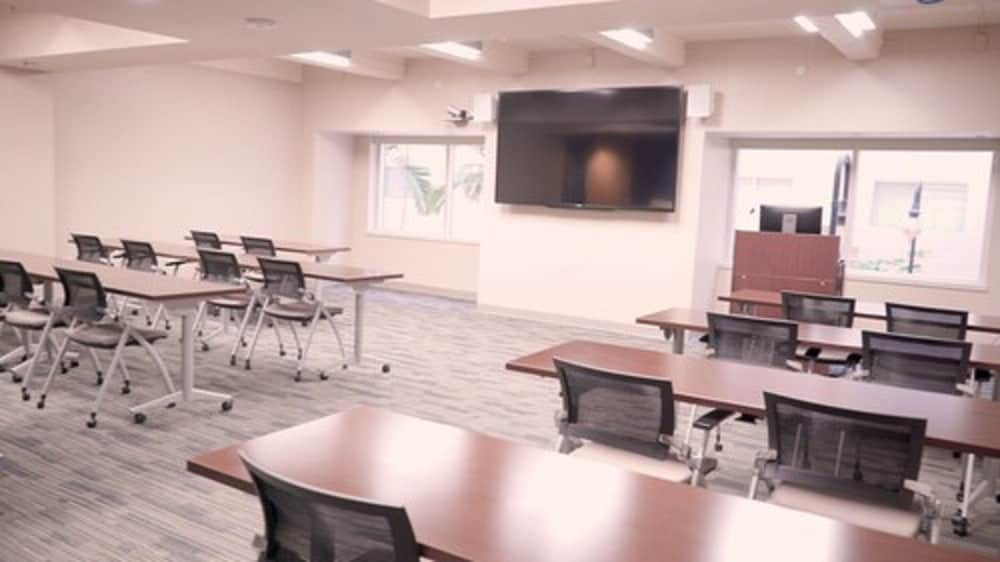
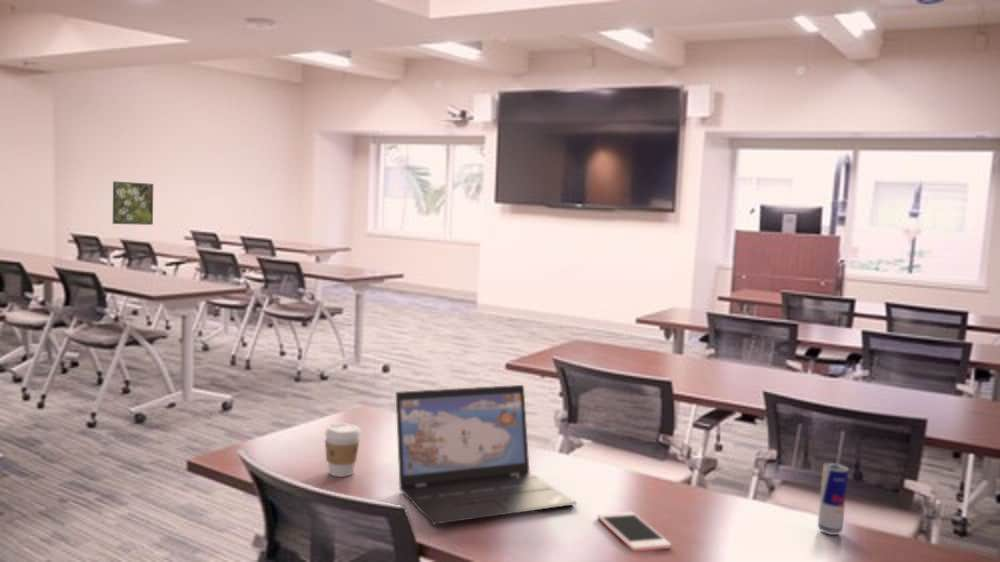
+ coffee cup [324,422,362,478]
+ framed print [112,180,154,226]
+ beverage can [817,462,849,536]
+ laptop [395,384,578,526]
+ cell phone [596,511,672,552]
